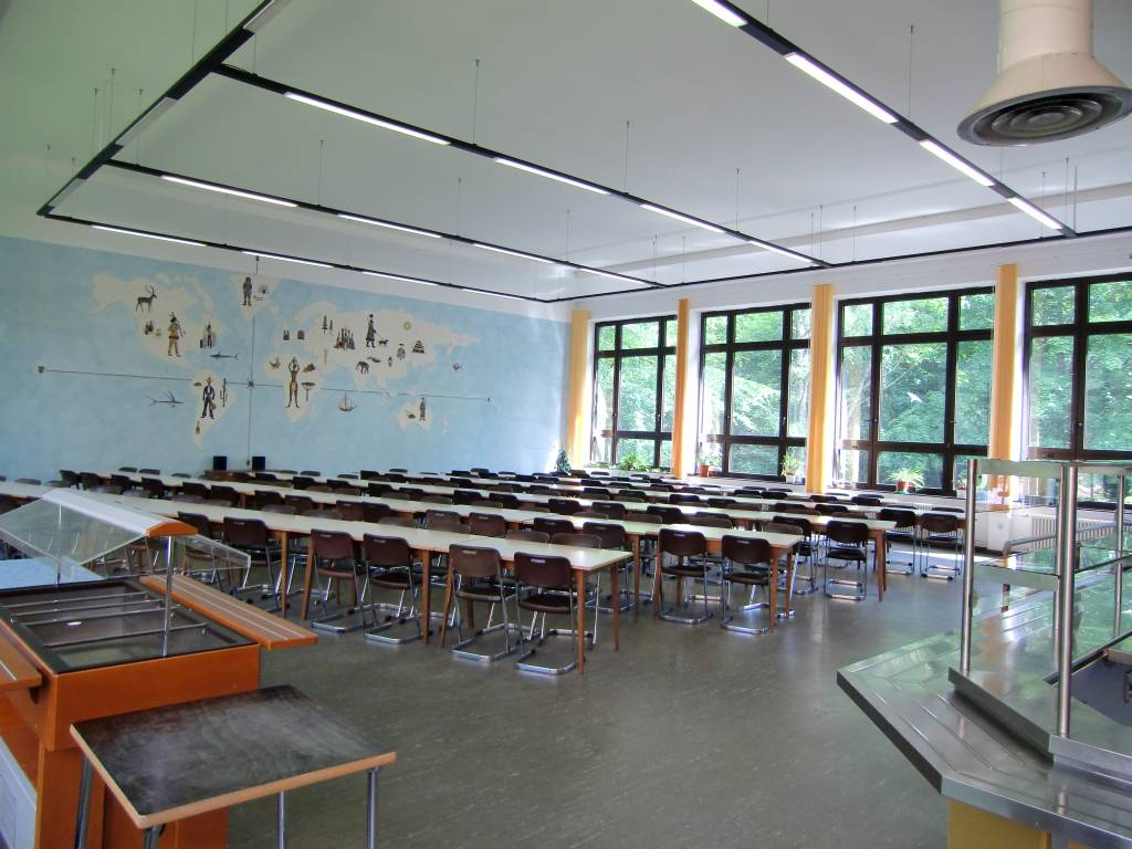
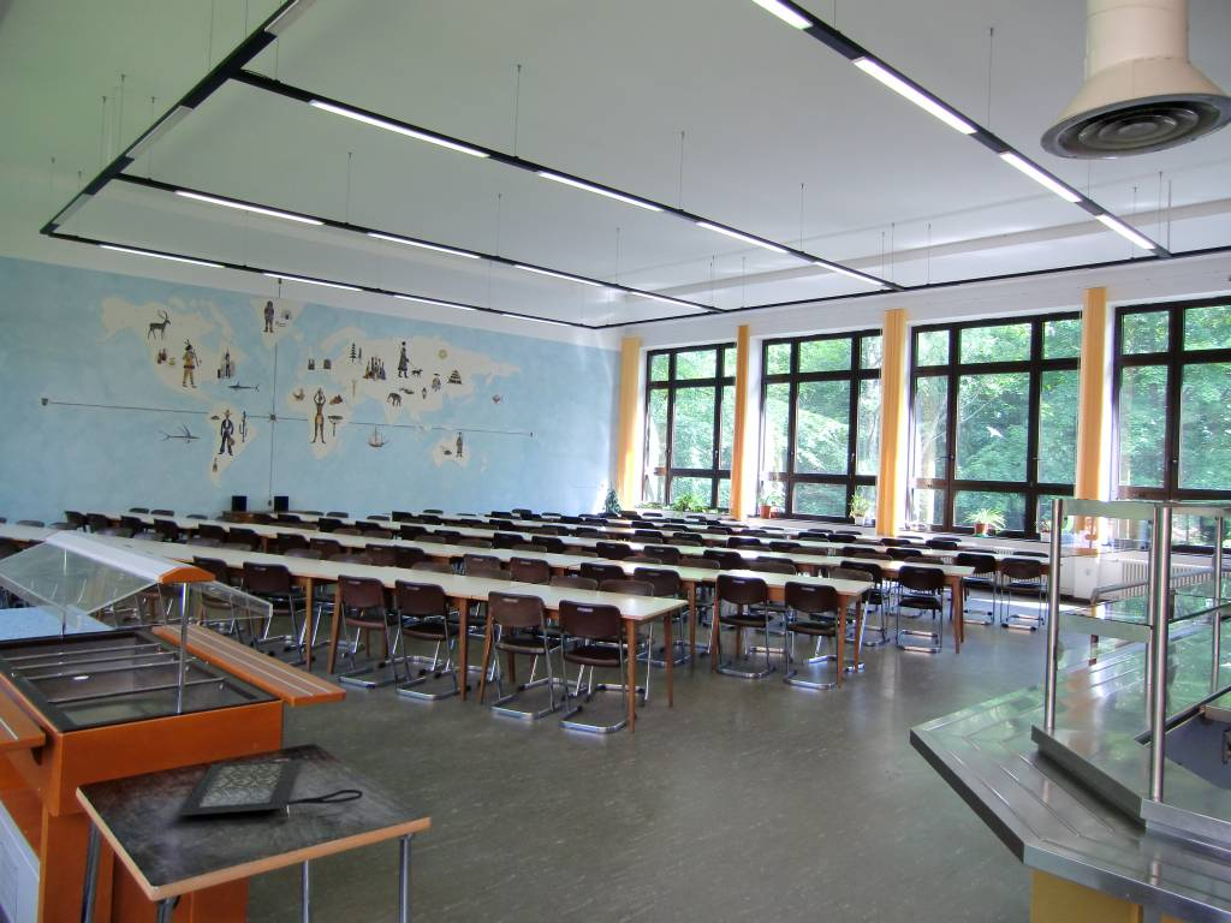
+ clutch bag [178,758,364,820]
